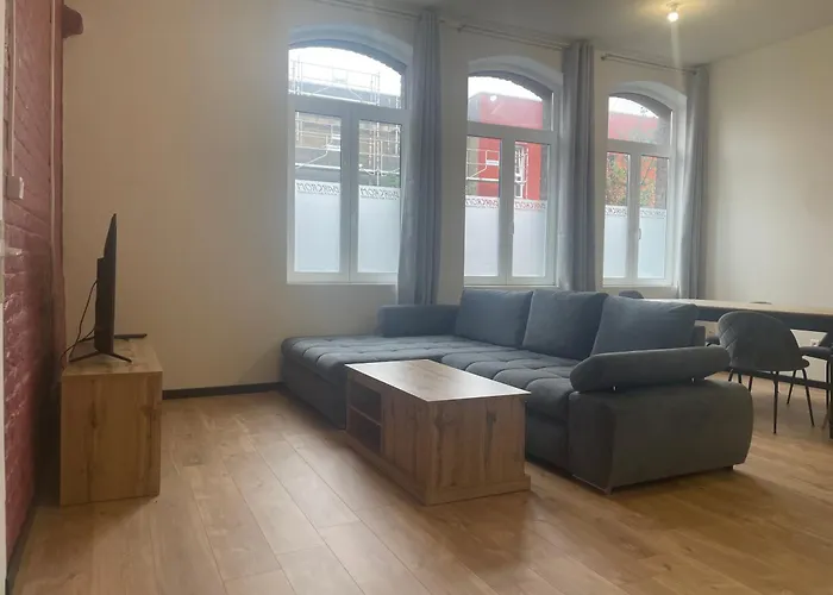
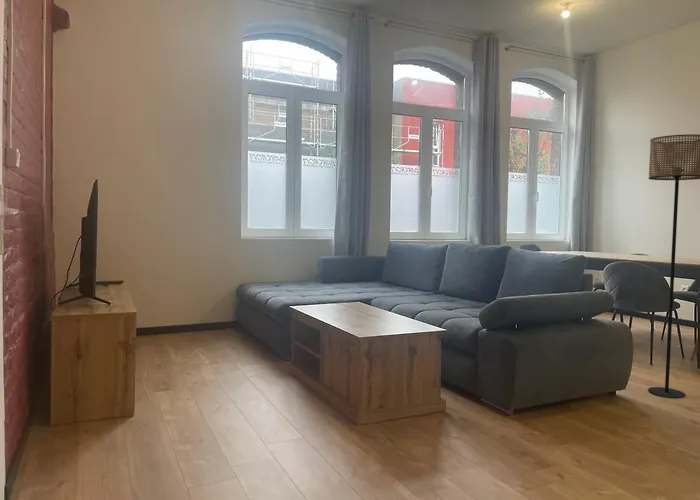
+ floor lamp [647,133,700,399]
